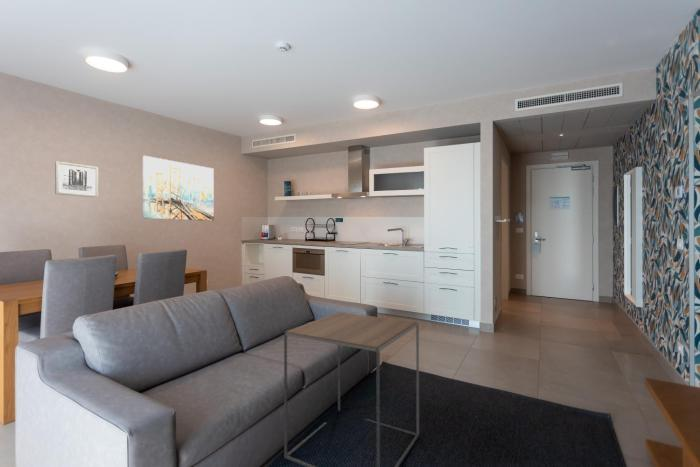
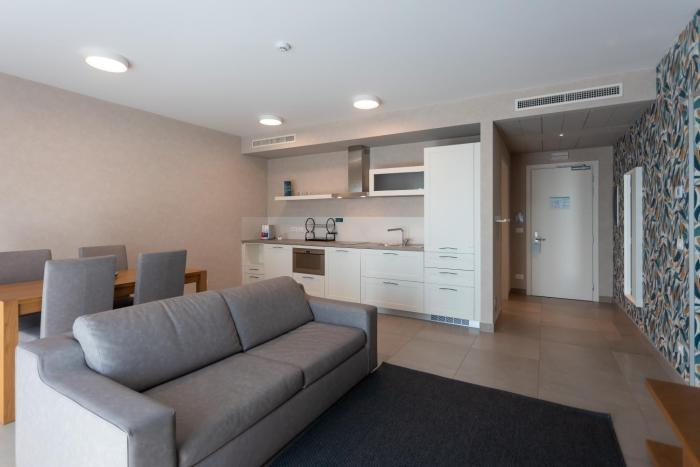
- wall art [54,160,99,198]
- wall art [142,155,215,222]
- side table [283,311,420,467]
